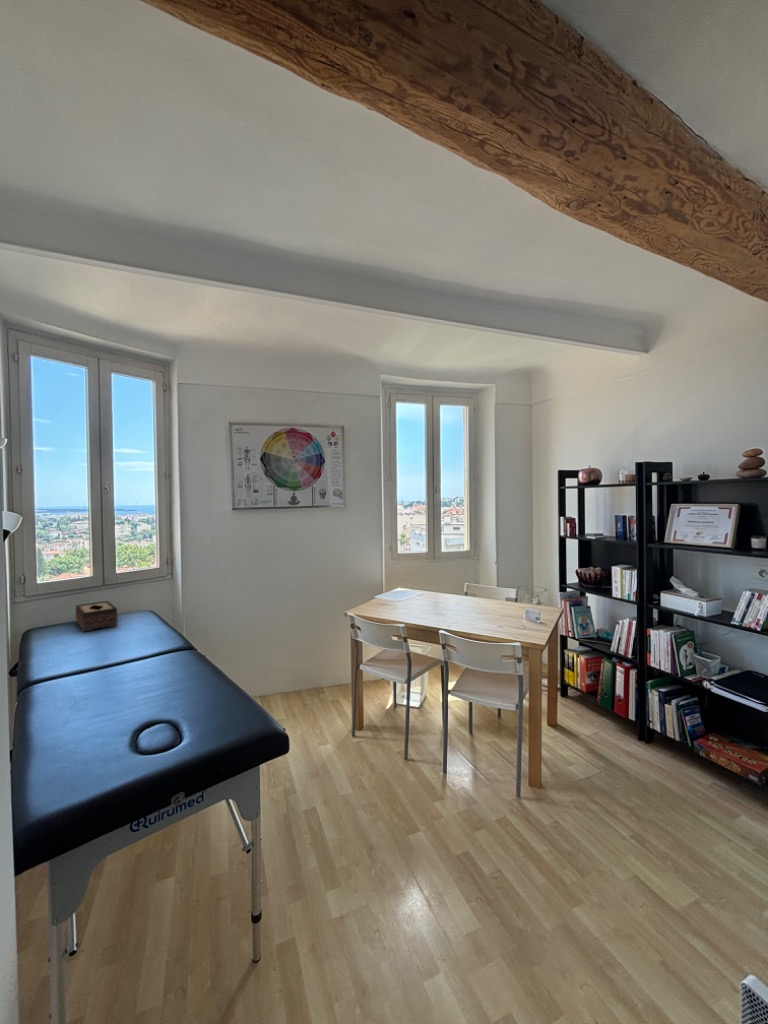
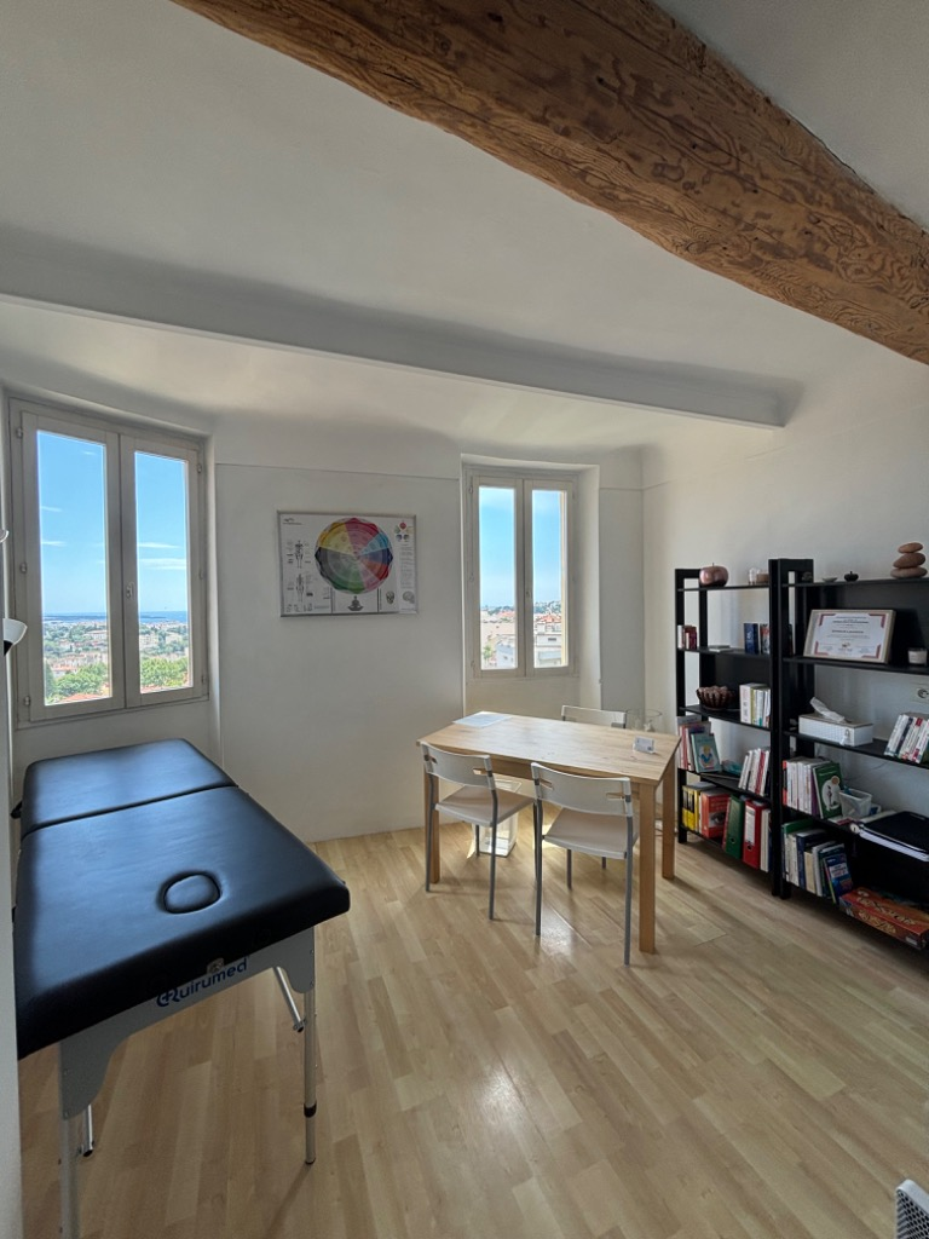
- tissue box [74,600,119,633]
